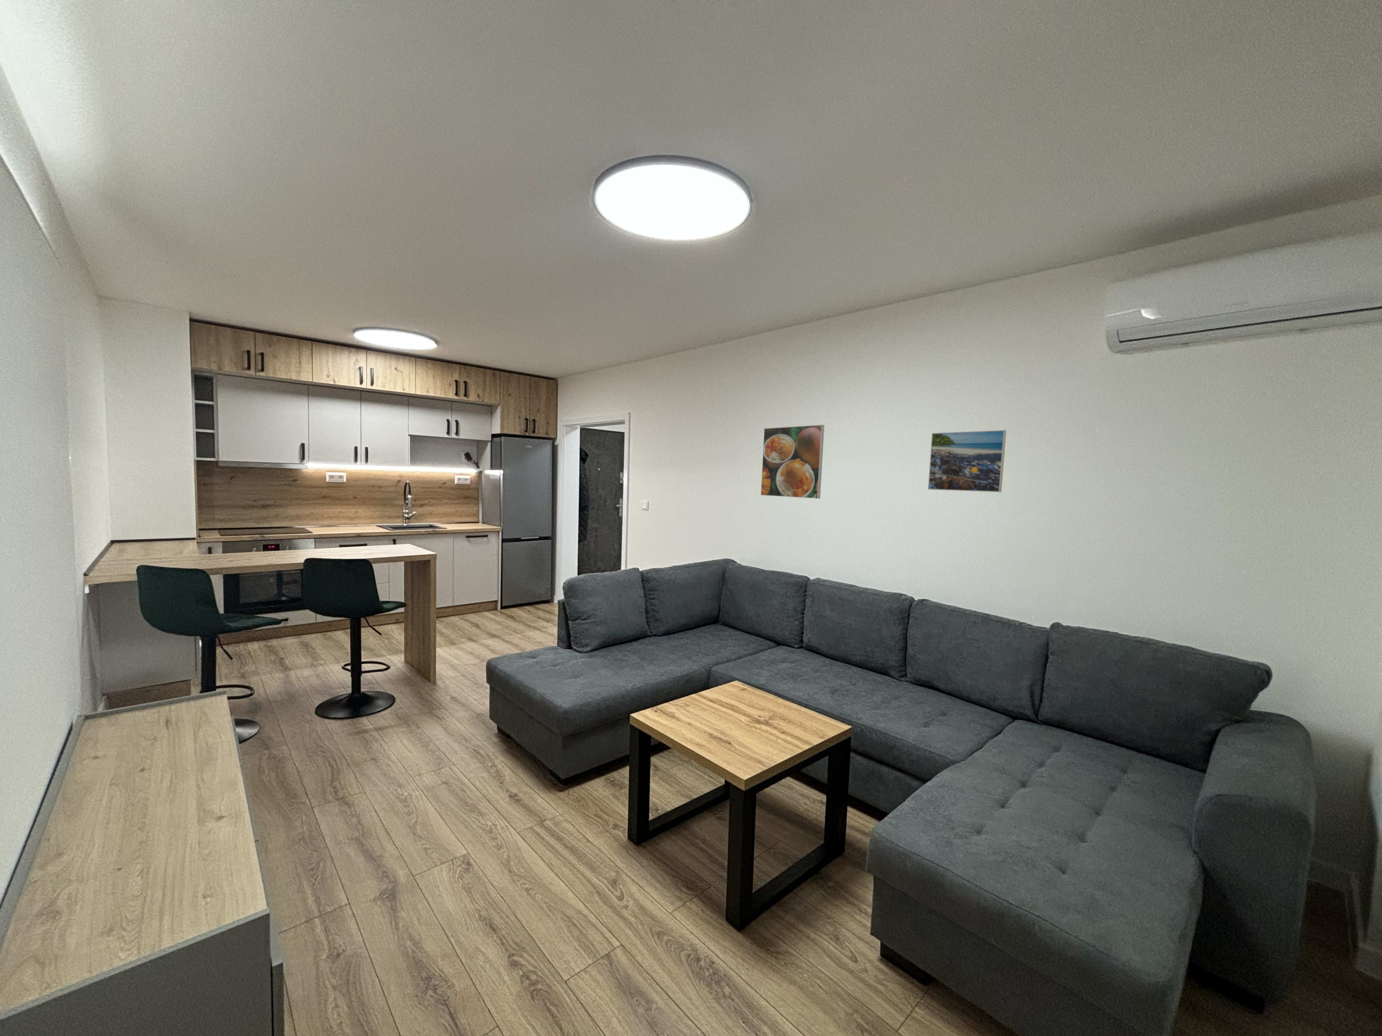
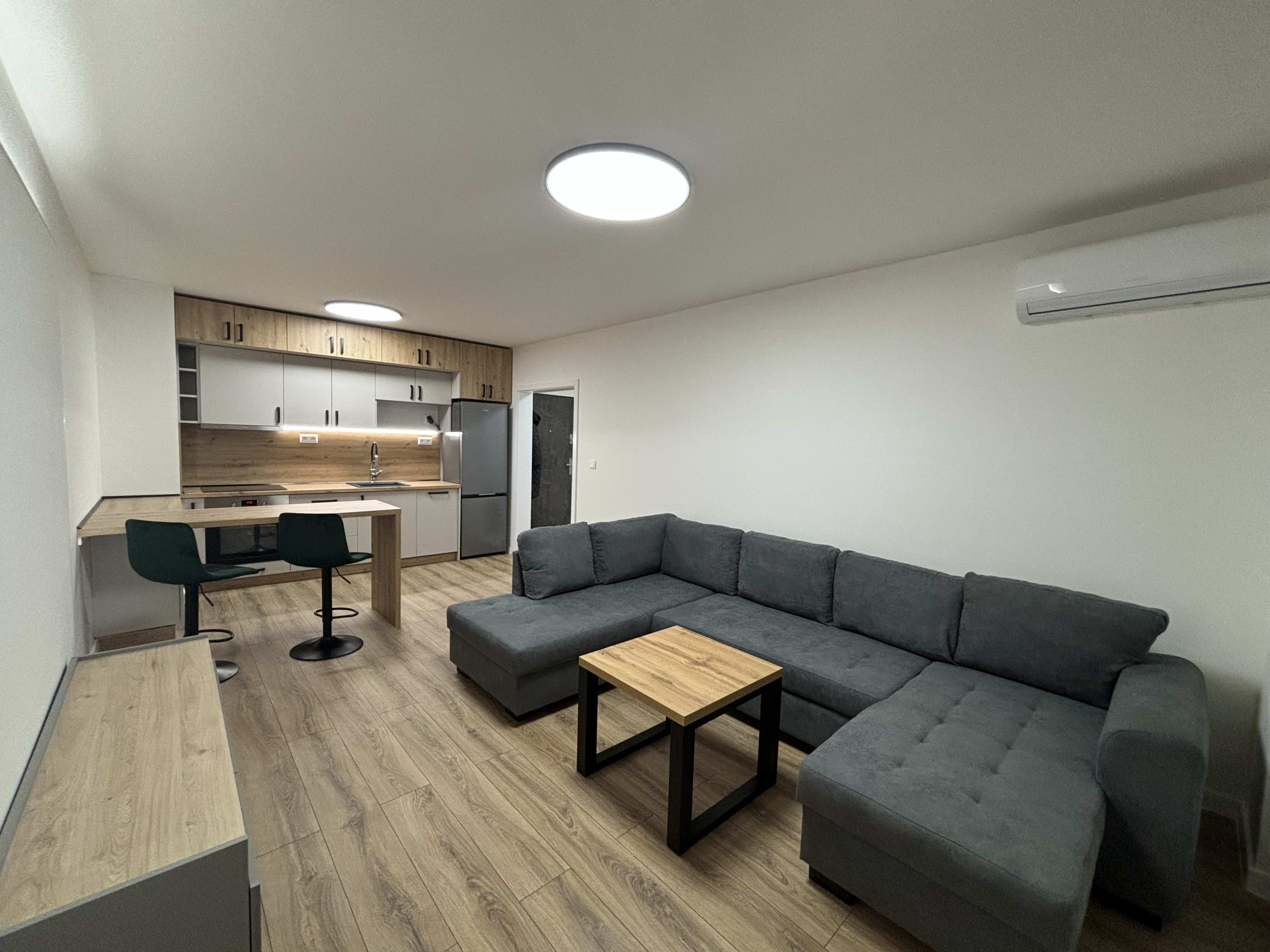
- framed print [927,430,1007,493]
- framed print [761,424,825,498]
